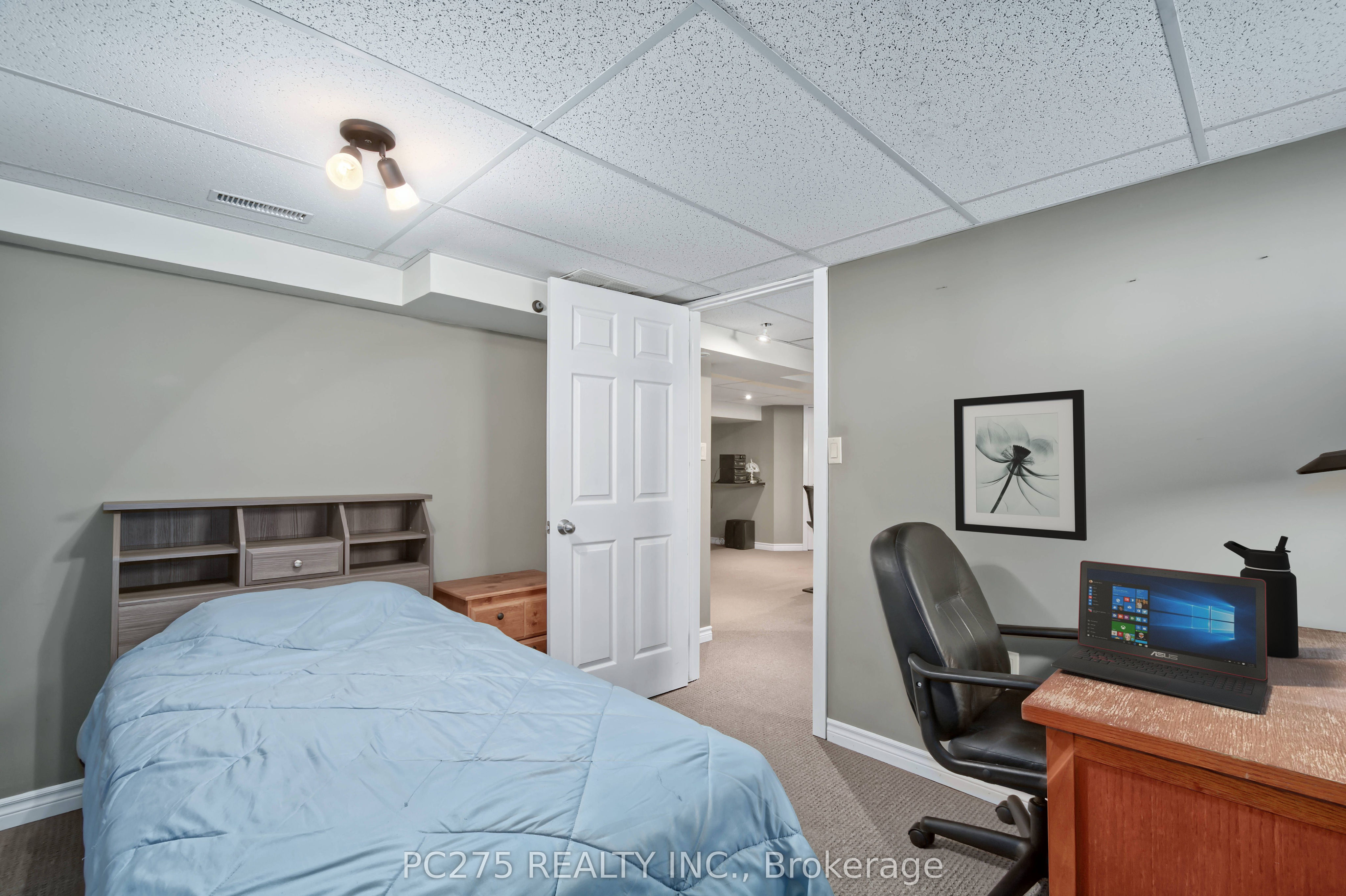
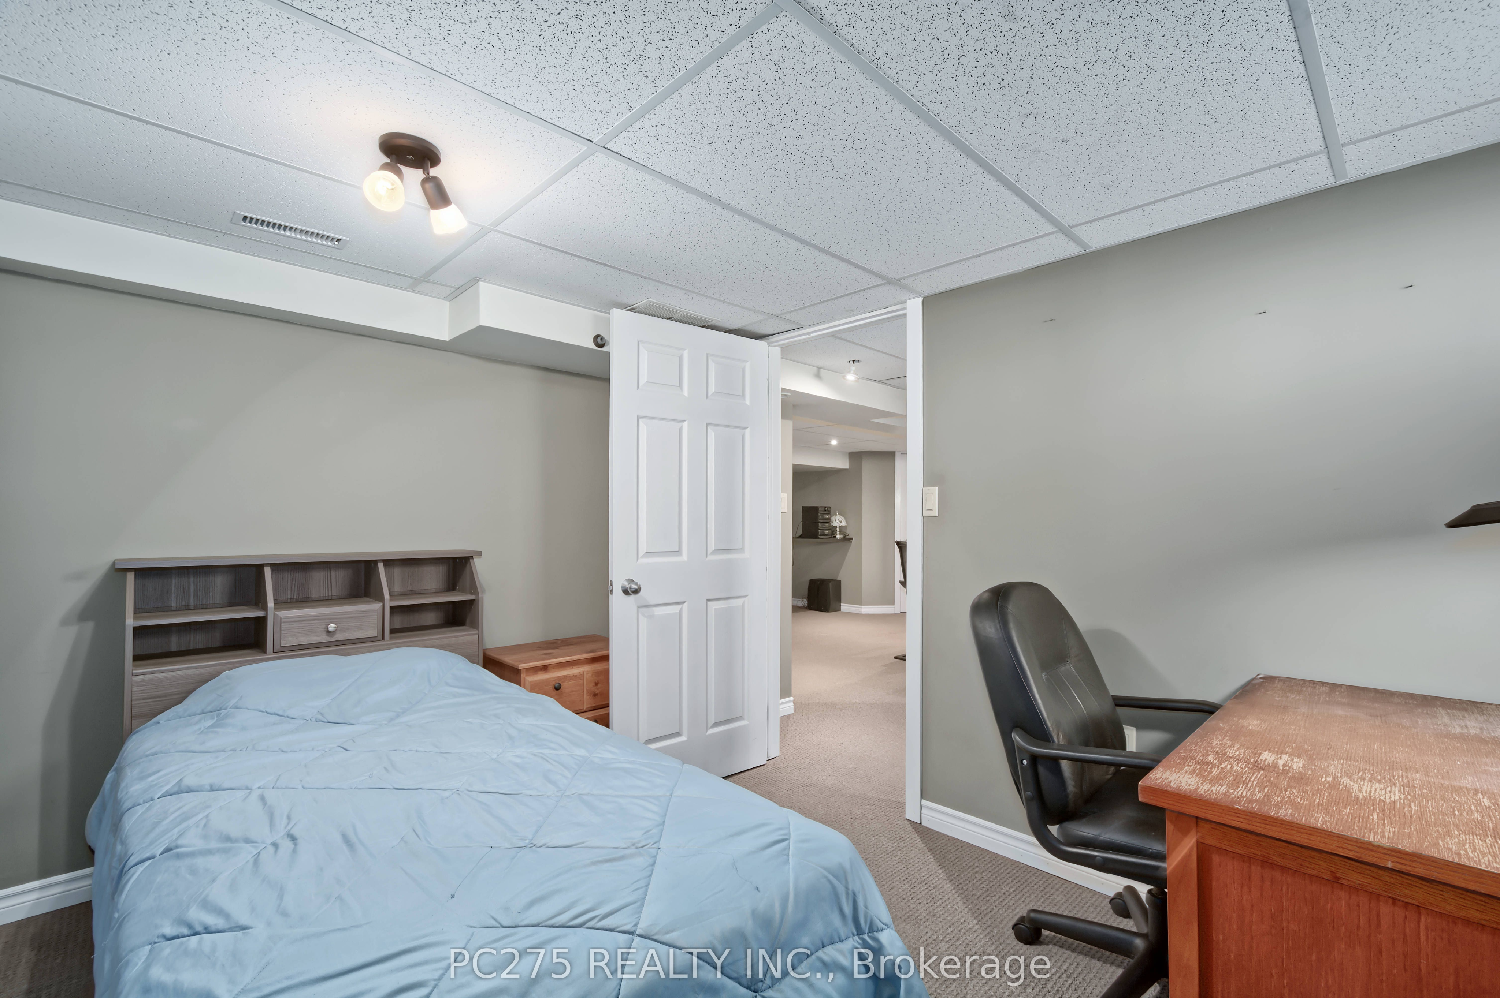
- laptop [1051,560,1268,714]
- water bottle [1223,536,1299,658]
- wall art [954,389,1087,541]
